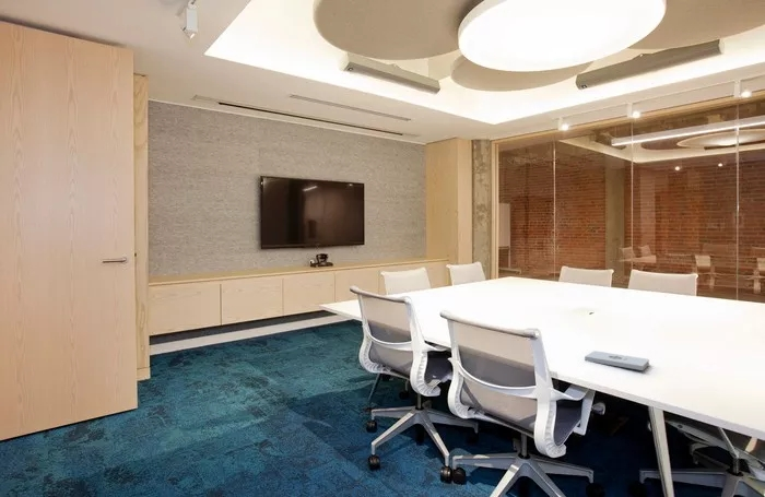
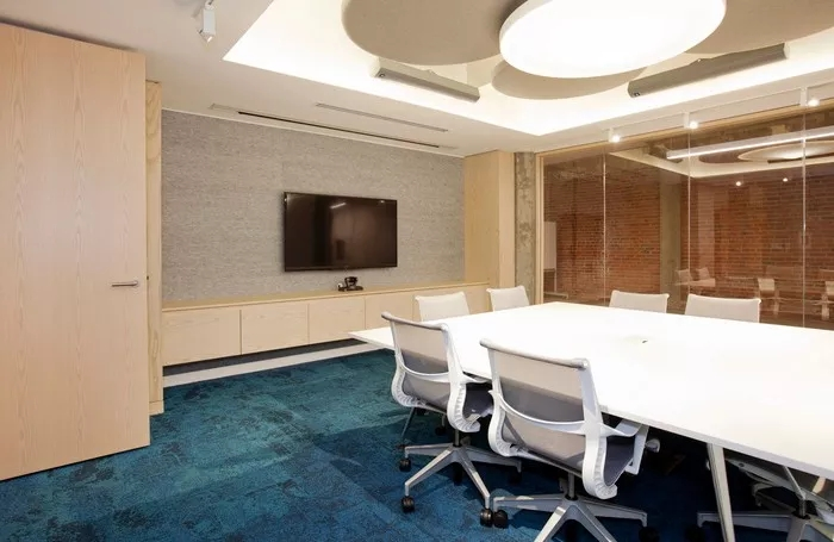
- notepad [584,350,650,371]
